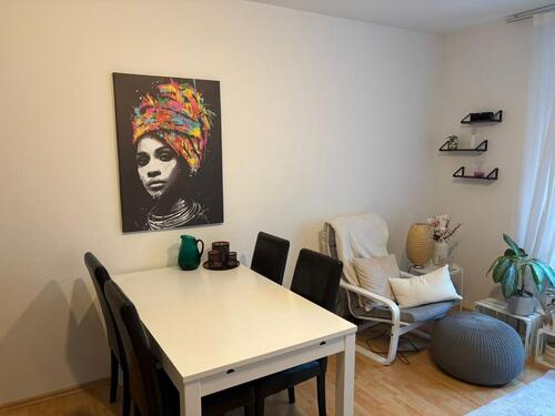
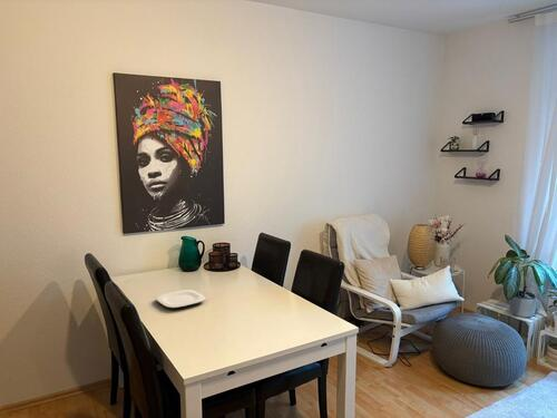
+ plate [155,289,206,309]
